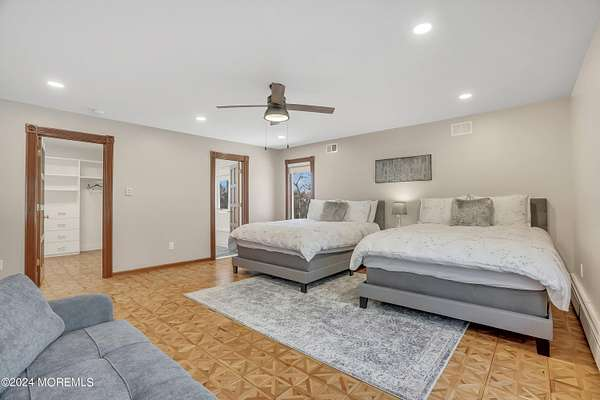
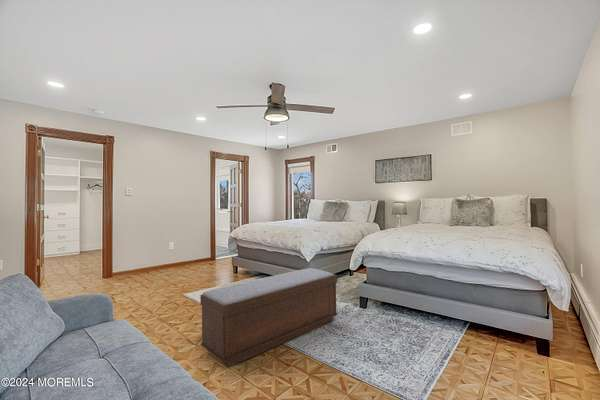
+ bench [199,267,339,368]
